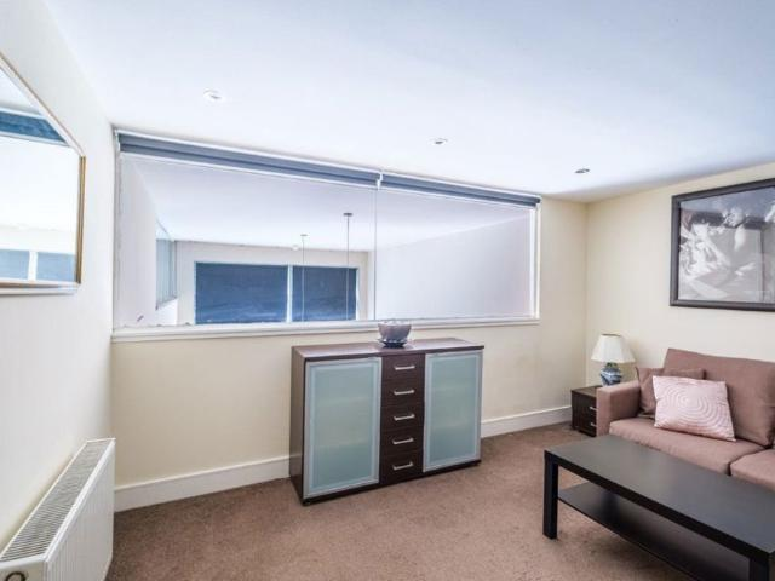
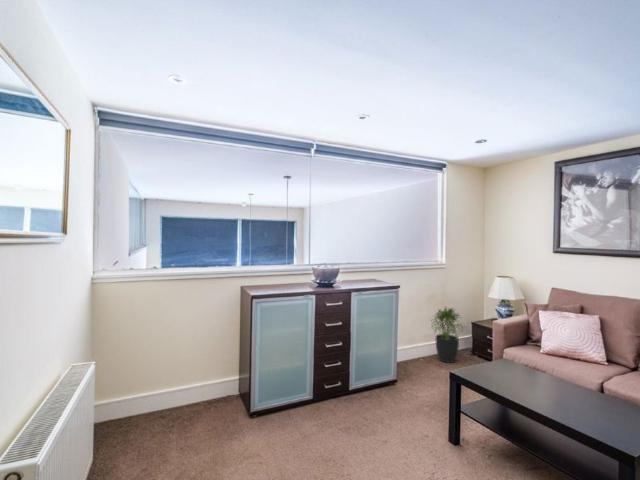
+ potted plant [428,305,467,364]
